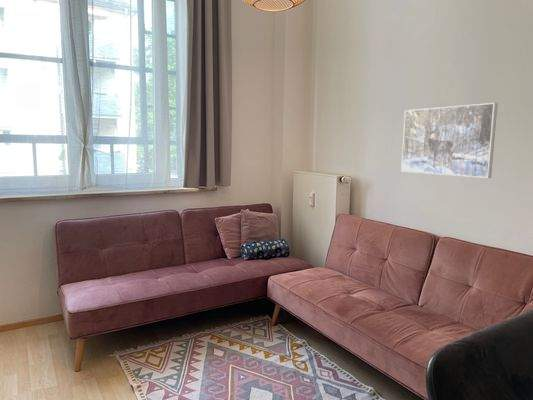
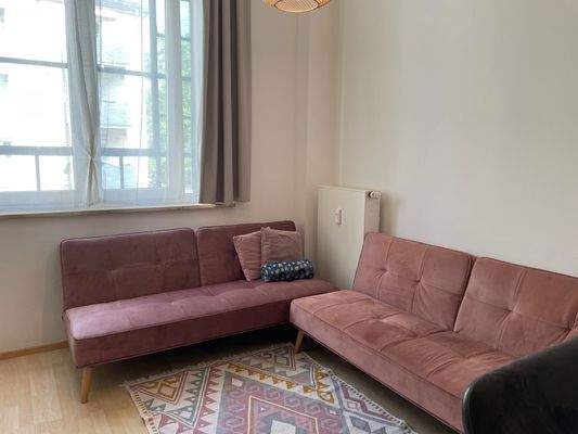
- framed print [400,102,499,179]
